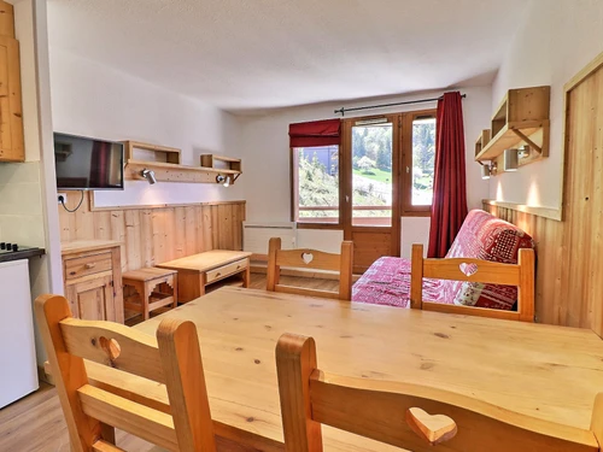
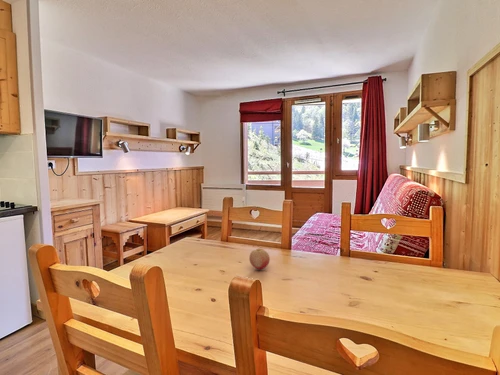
+ fruit [248,247,271,270]
